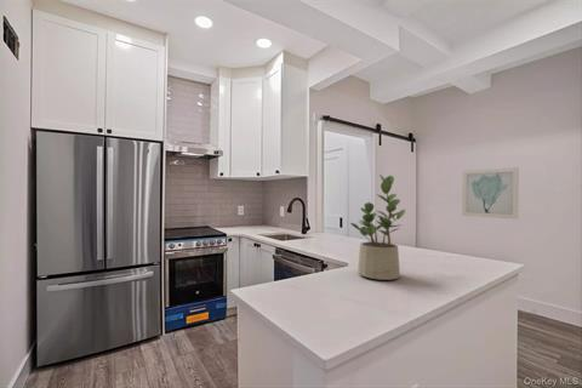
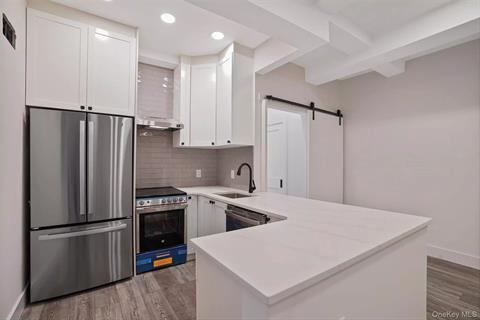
- potted plant [349,173,406,281]
- wall art [461,166,520,221]
